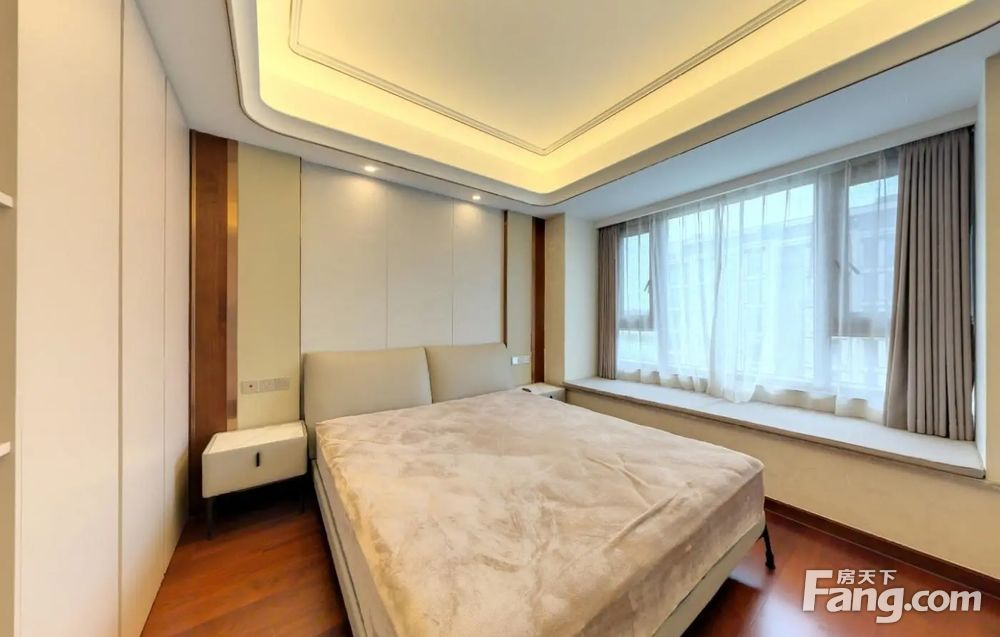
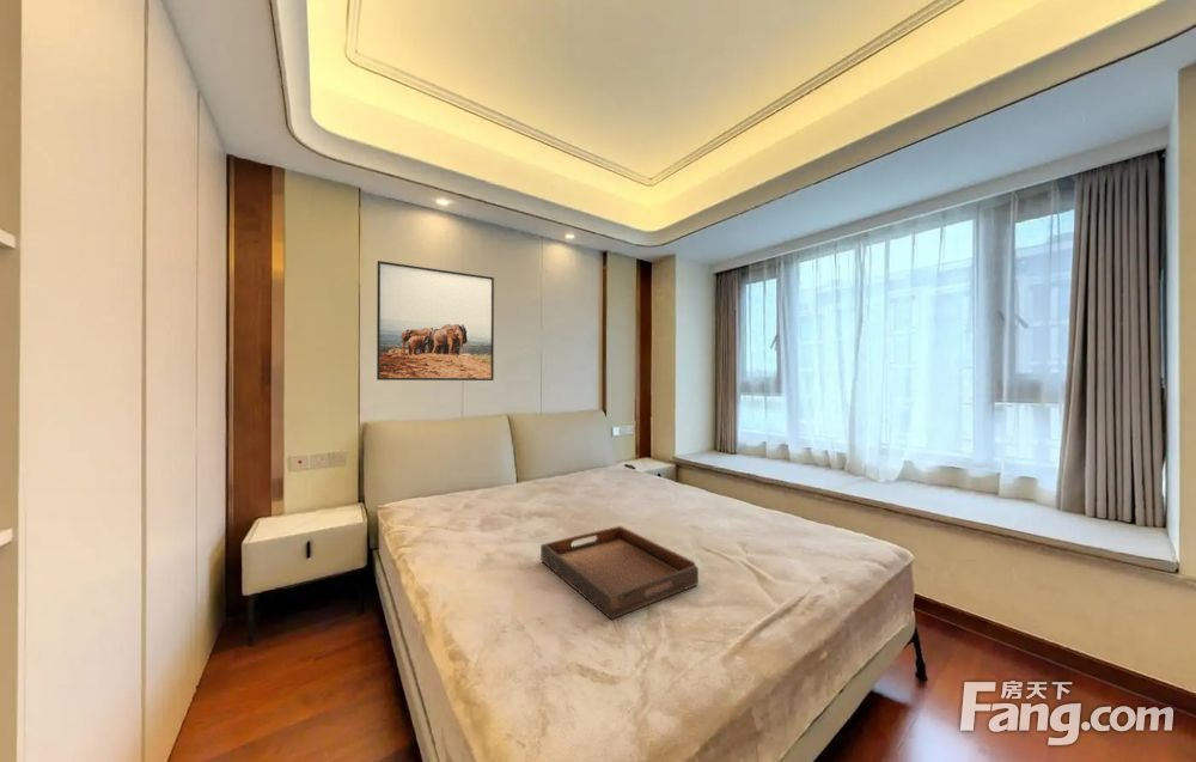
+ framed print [376,260,495,382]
+ serving tray [539,525,700,620]
